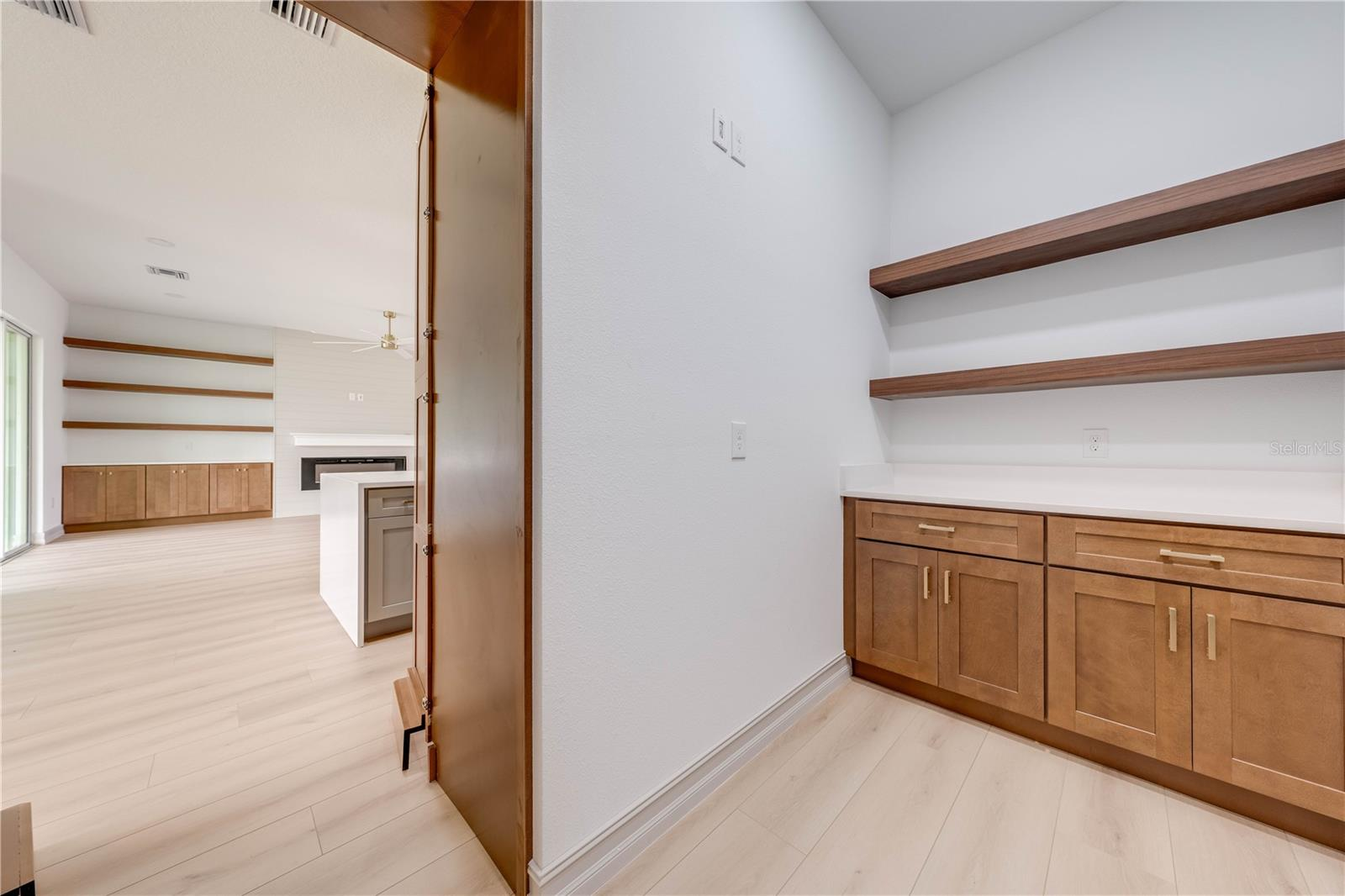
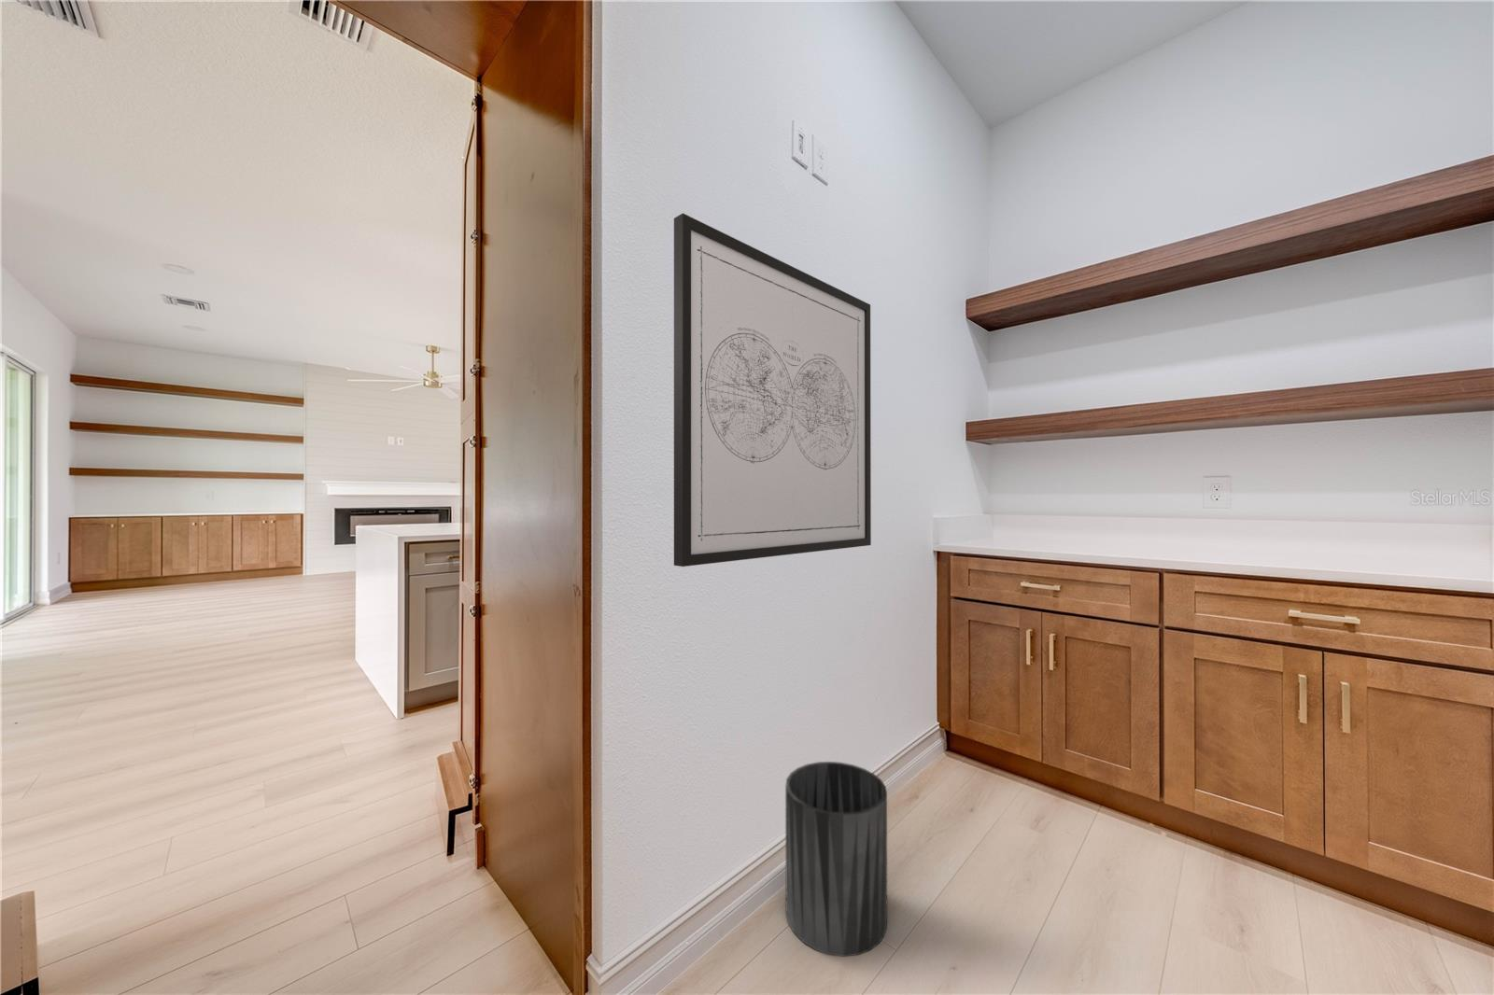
+ wall art [673,212,872,567]
+ trash can [784,761,888,957]
